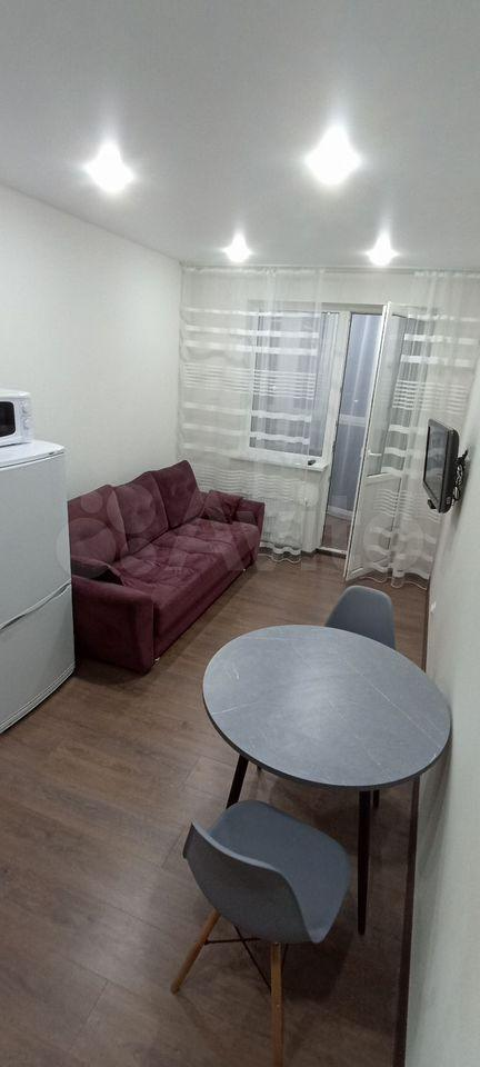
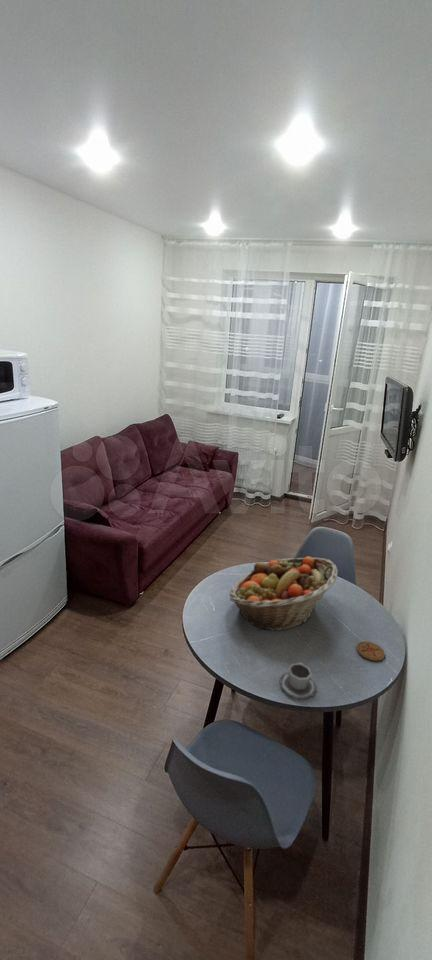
+ coaster [356,641,386,662]
+ cup [279,661,318,700]
+ fruit basket [228,556,339,631]
